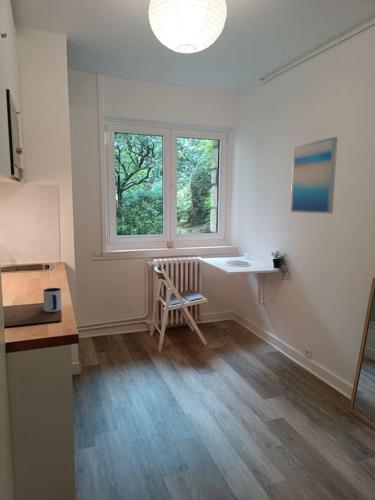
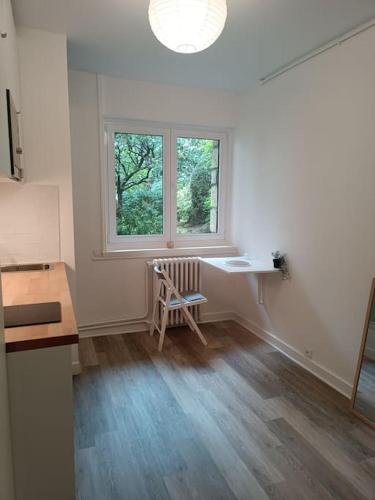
- wall art [289,136,338,214]
- mug [42,287,63,313]
